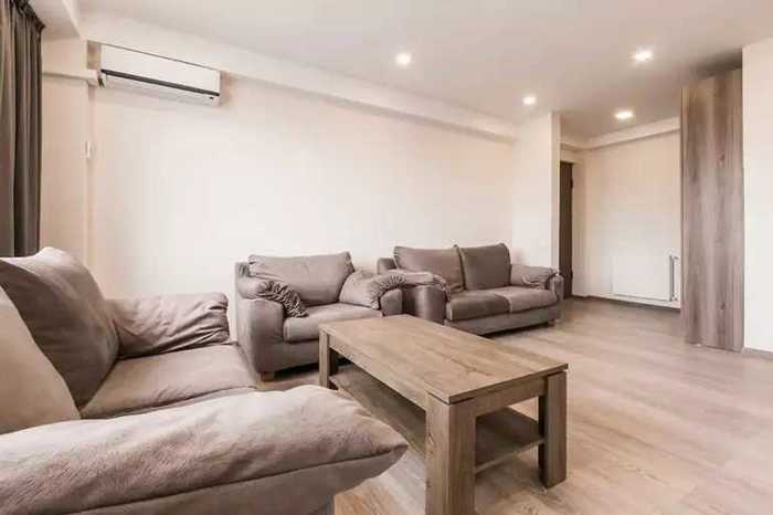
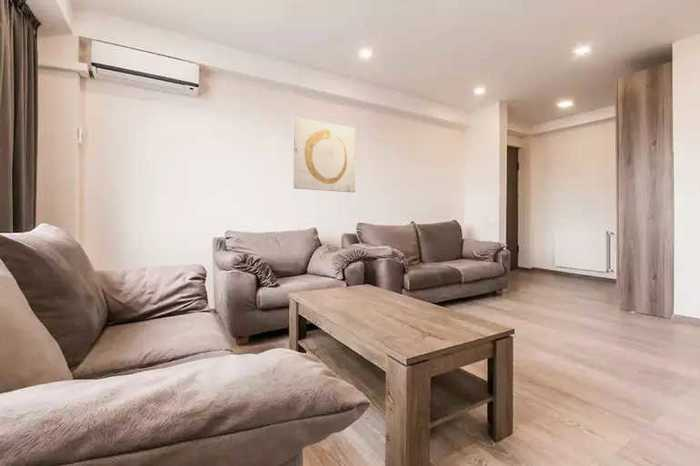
+ wall art [292,116,356,193]
